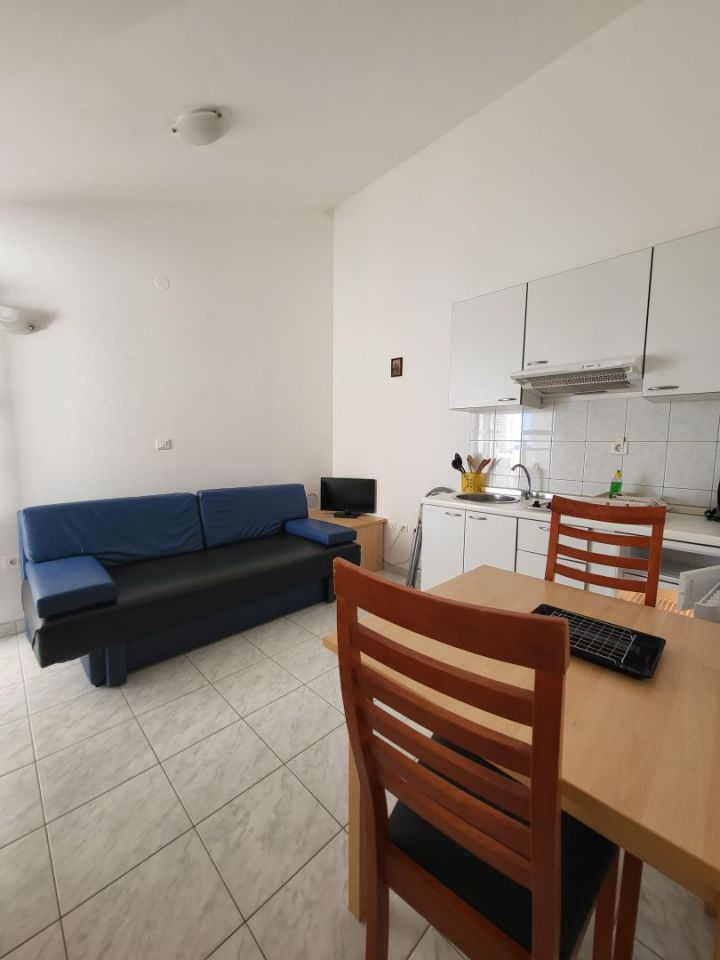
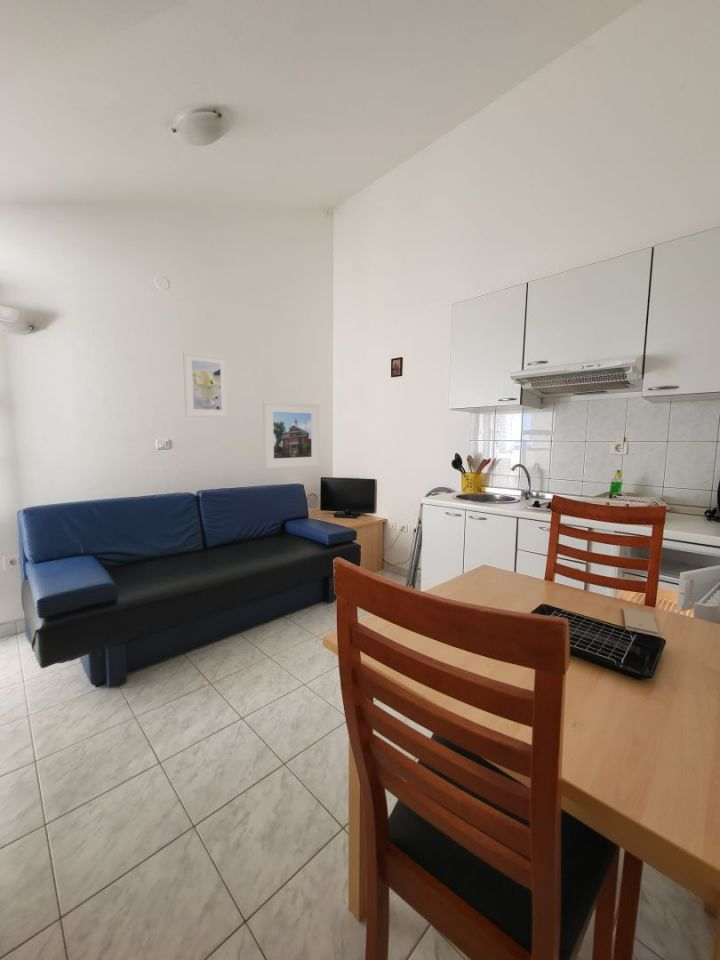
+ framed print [182,350,230,419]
+ smartphone [622,606,660,638]
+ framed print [262,400,320,470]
